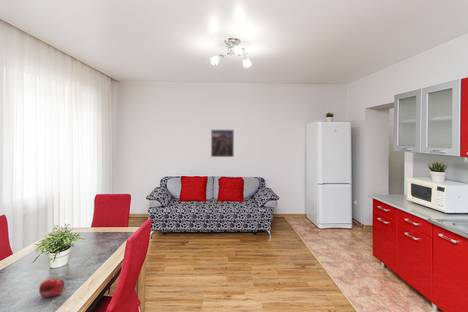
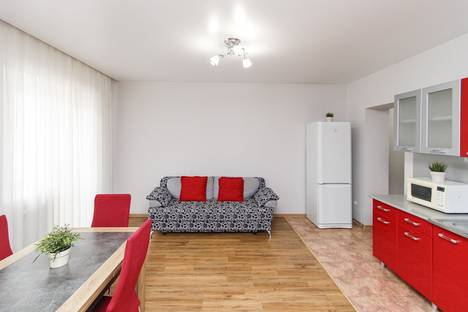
- fruit [38,277,65,299]
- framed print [210,129,235,158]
